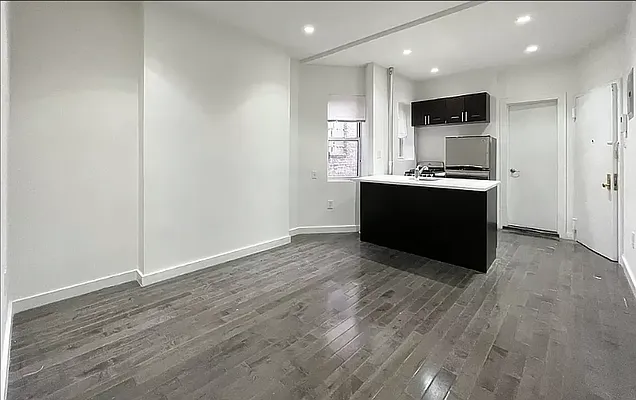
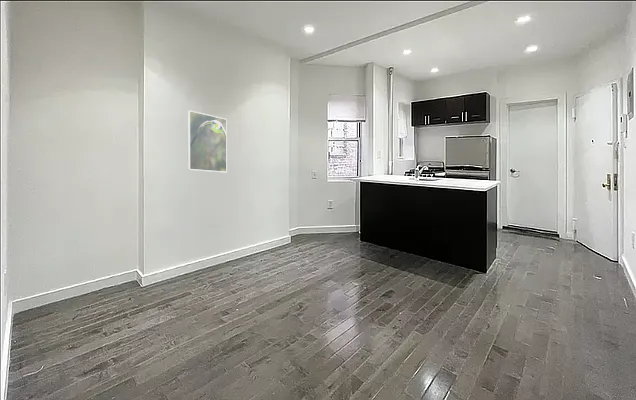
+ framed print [186,109,228,173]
